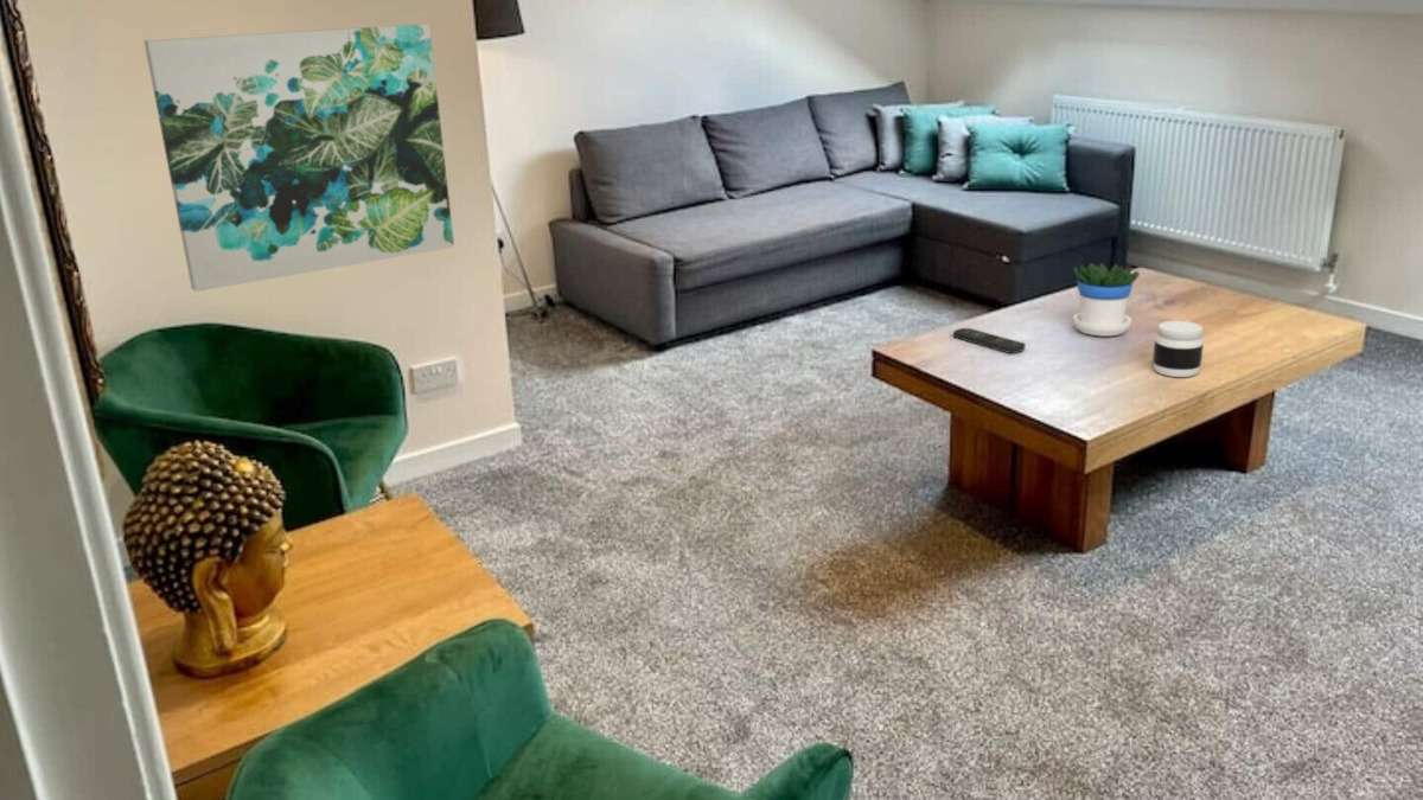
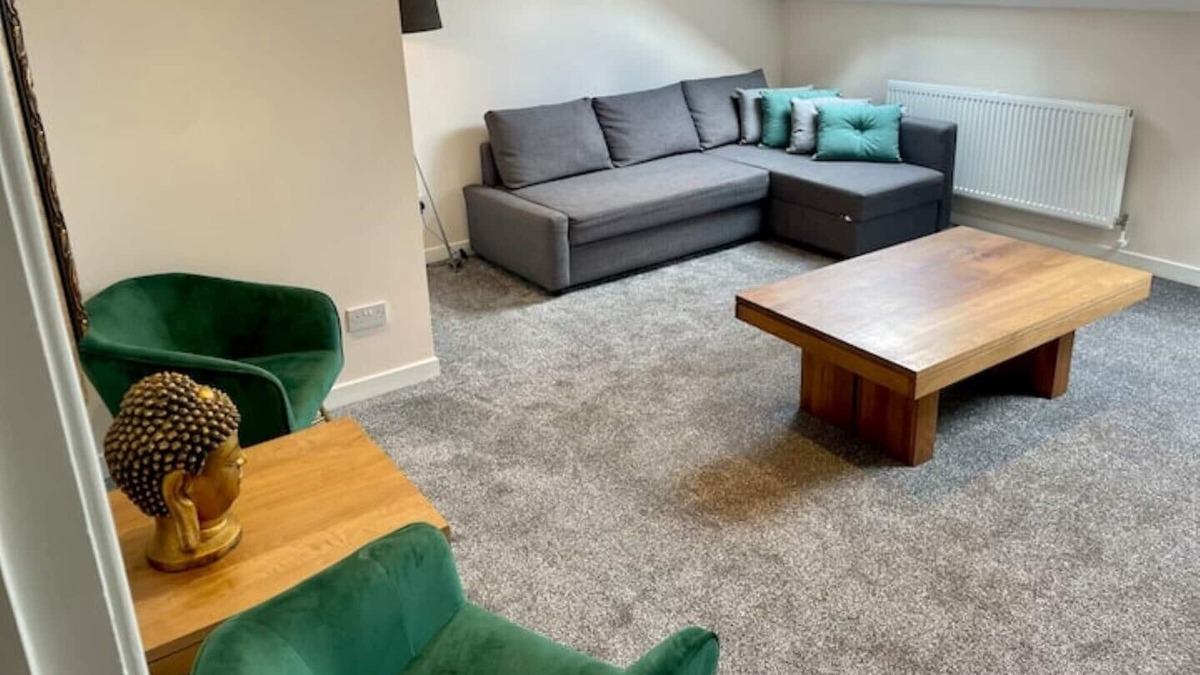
- flowerpot [1072,262,1141,337]
- wall art [143,23,455,293]
- remote control [952,327,1027,354]
- jar [1151,320,1205,378]
